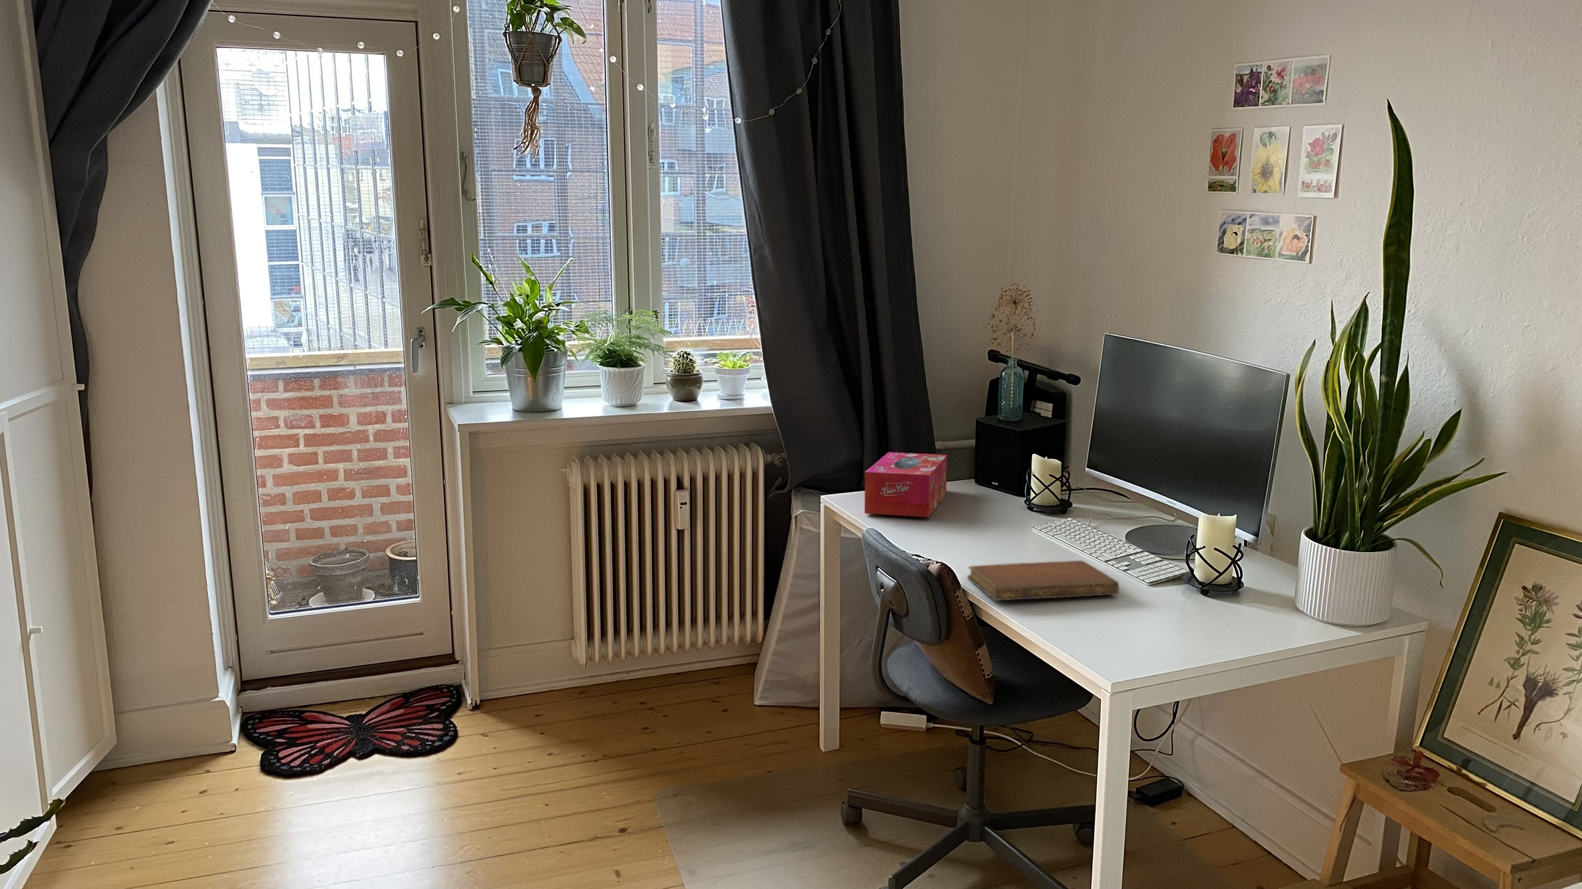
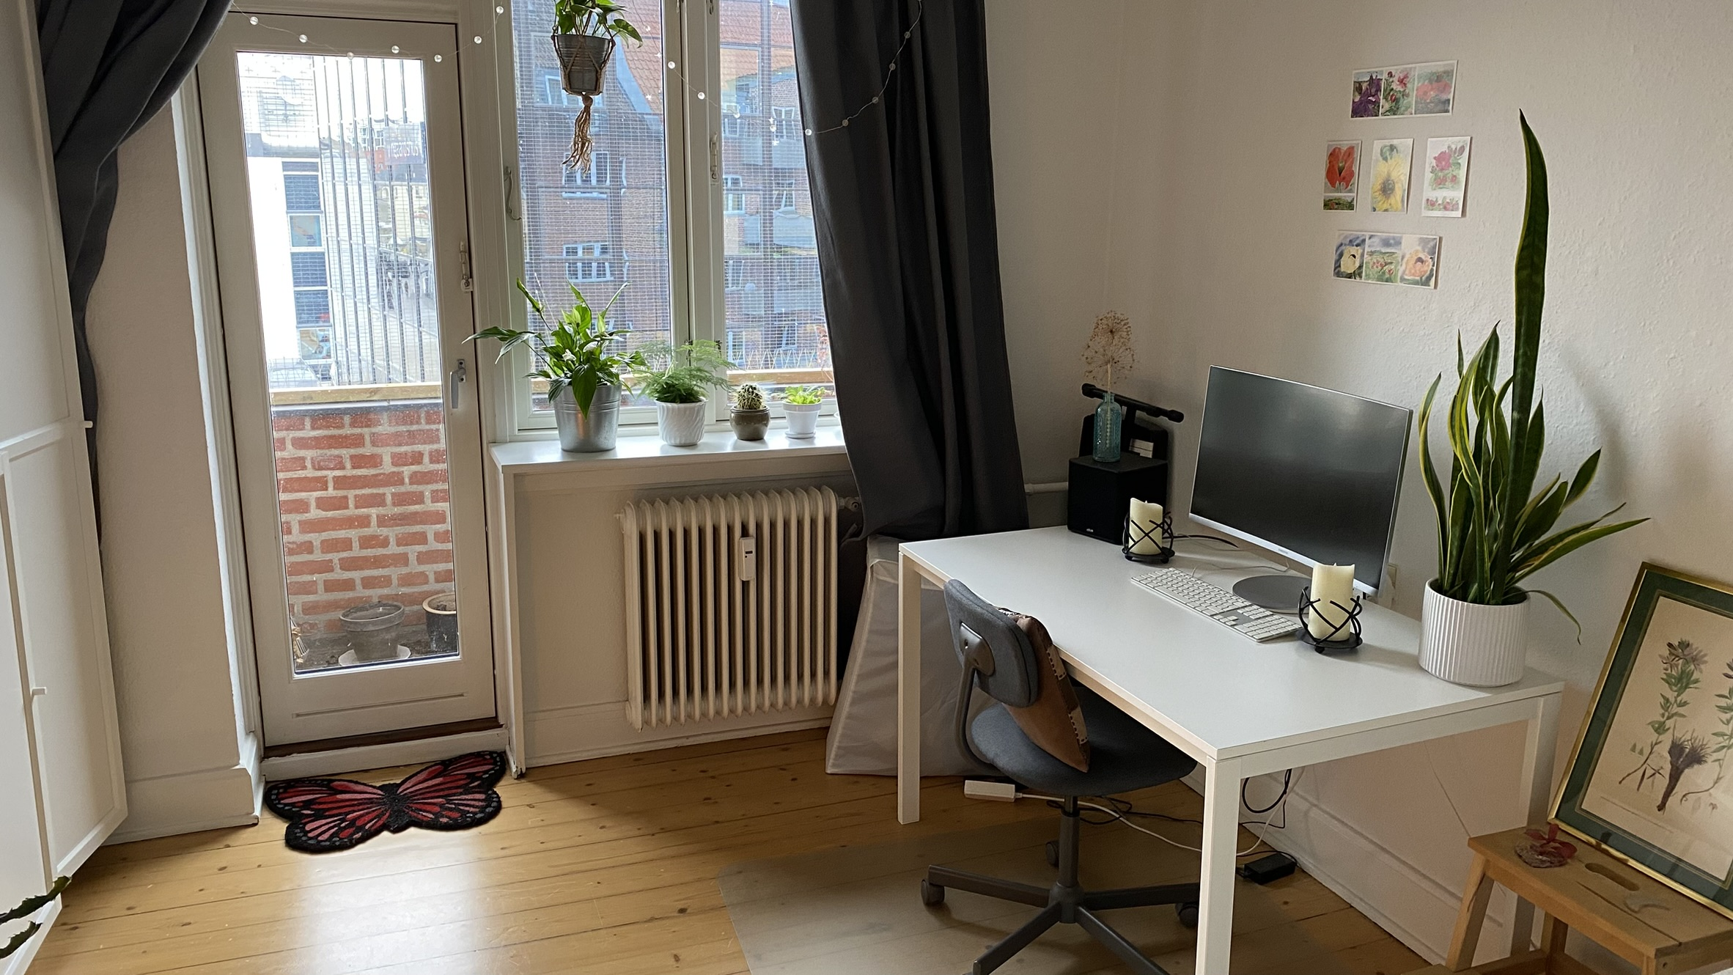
- notebook [966,560,1120,601]
- tissue box [864,452,947,518]
